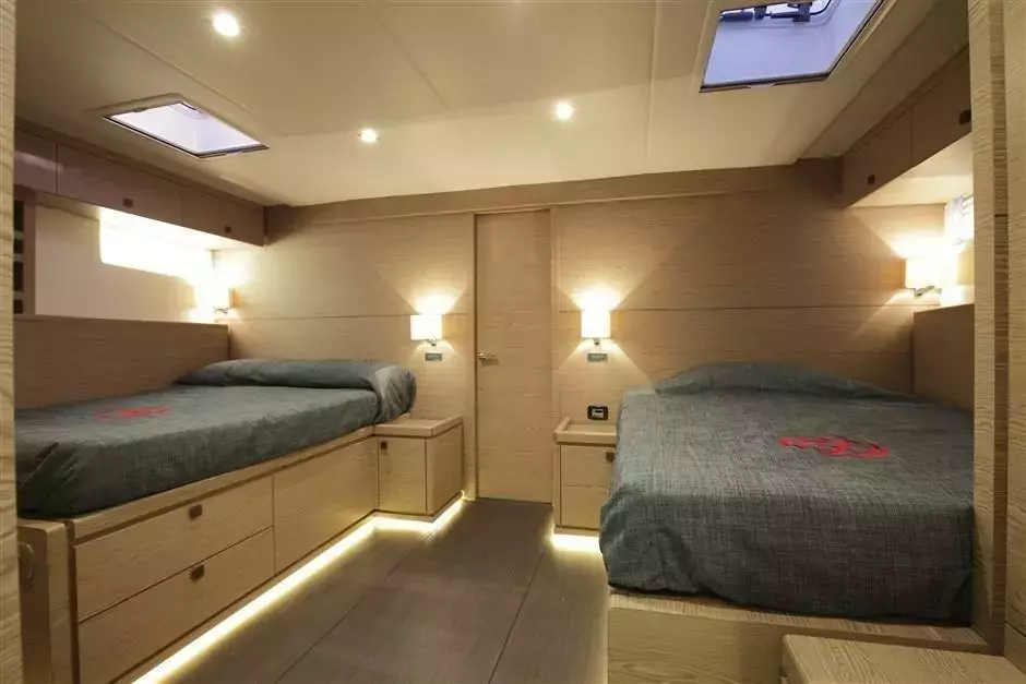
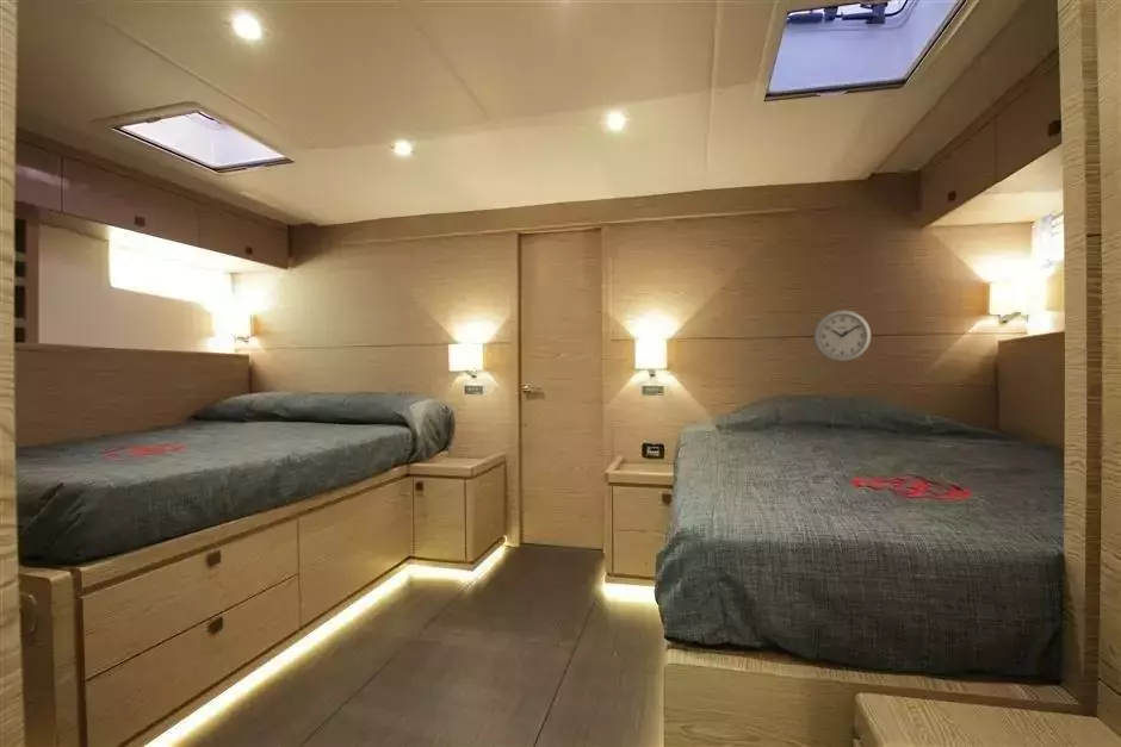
+ wall clock [812,309,872,363]
